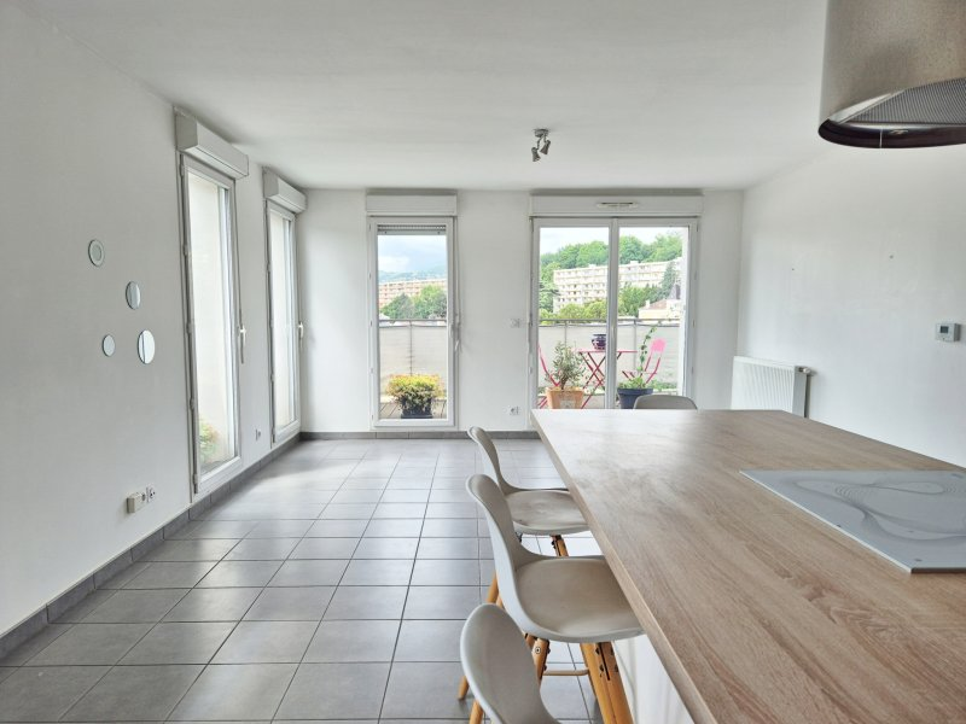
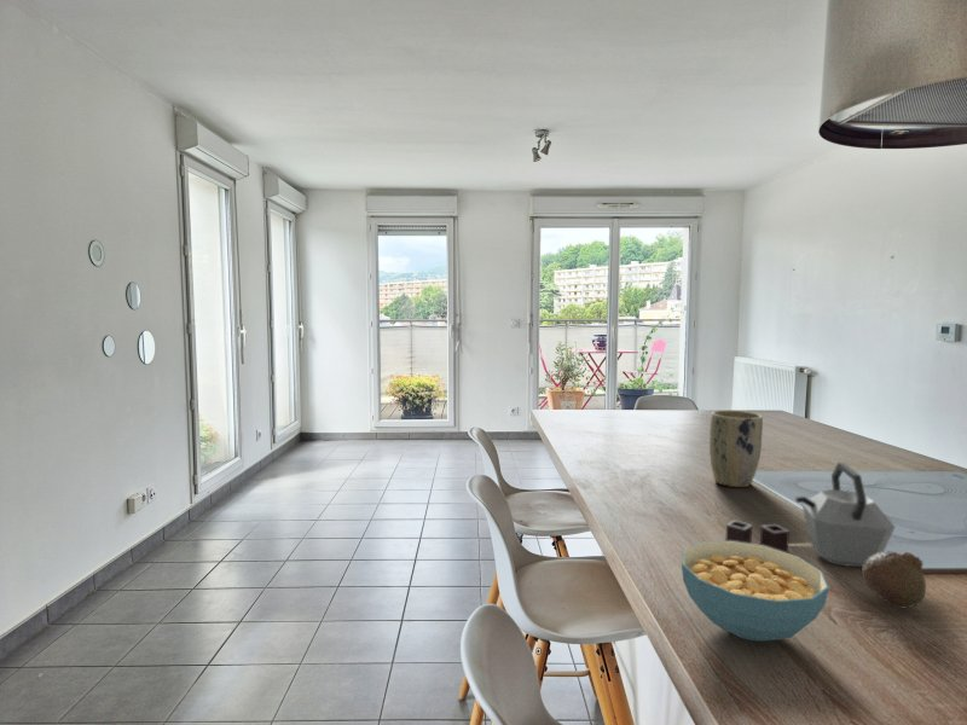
+ kettle [724,462,896,568]
+ cereal bowl [681,540,830,643]
+ fruit [861,550,927,610]
+ plant pot [708,410,764,488]
